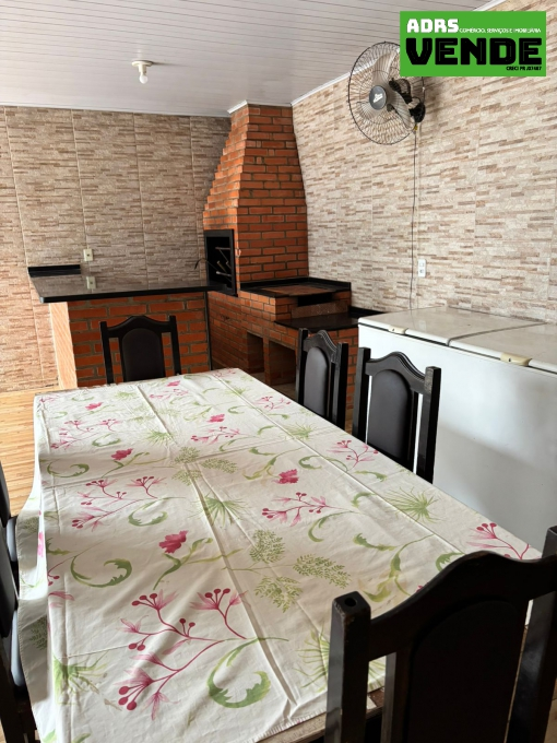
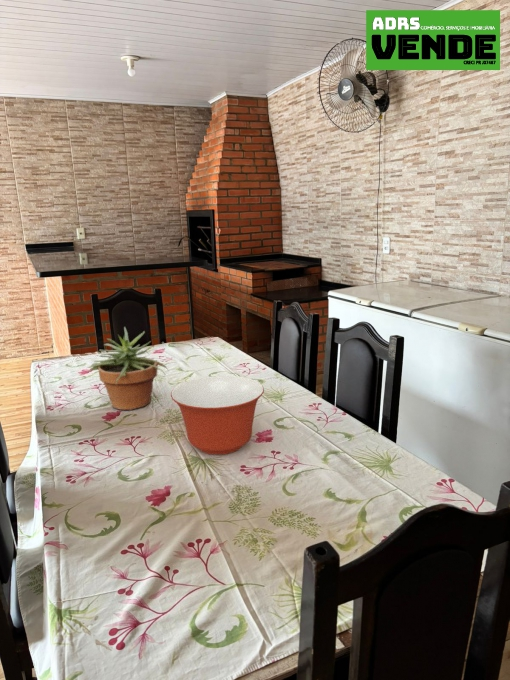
+ potted plant [87,326,169,411]
+ mixing bowl [170,375,265,456]
